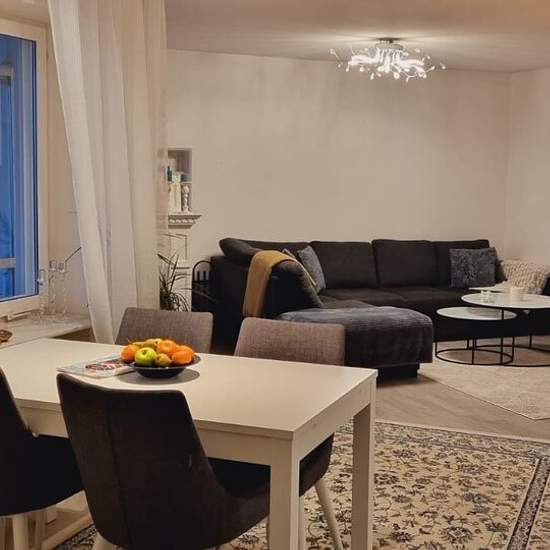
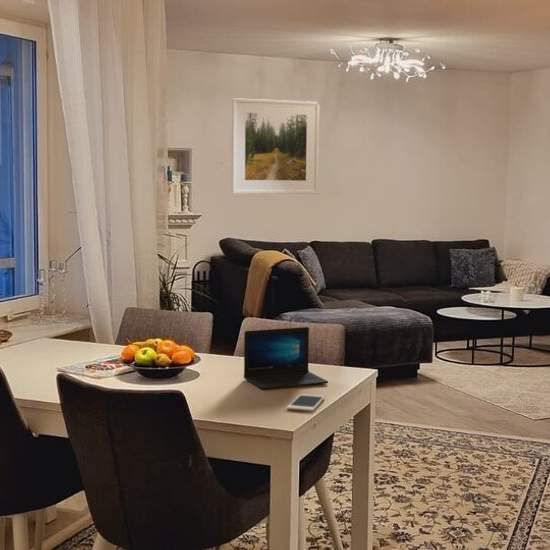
+ laptop [243,326,329,390]
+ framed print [231,97,320,195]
+ cell phone [286,393,326,412]
